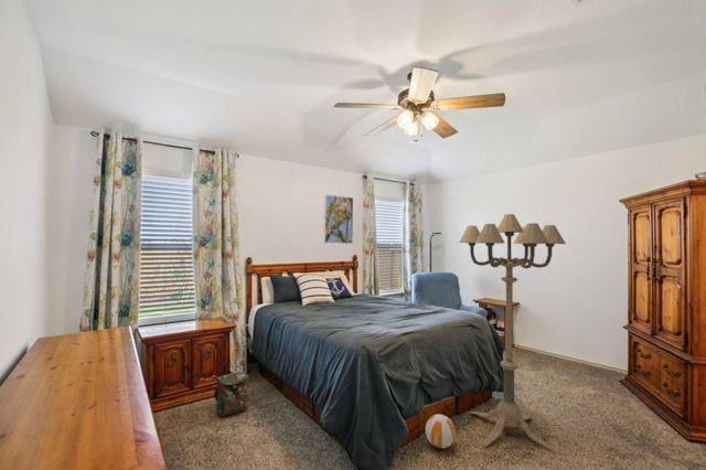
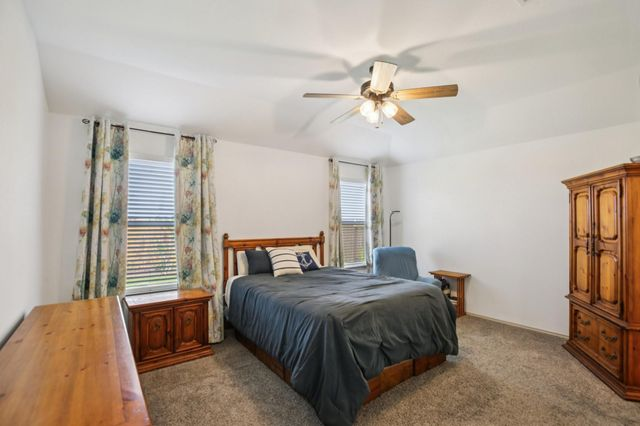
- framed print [322,193,354,245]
- volleyball [425,414,457,449]
- floor lamp [458,213,567,455]
- backpack [213,370,249,418]
